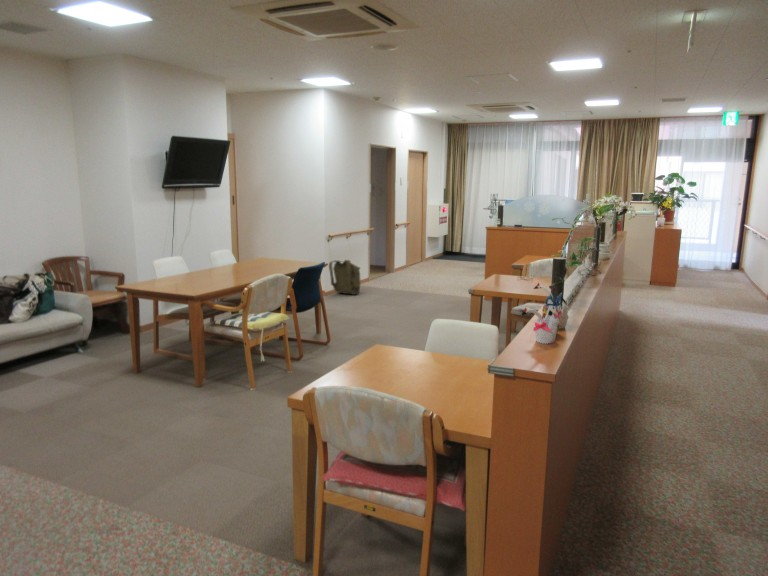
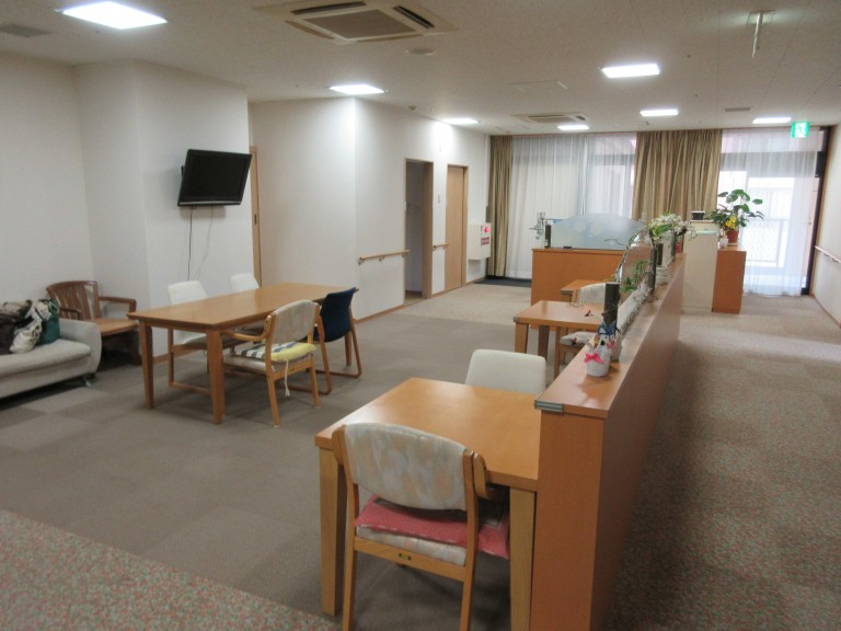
- backpack [328,259,361,296]
